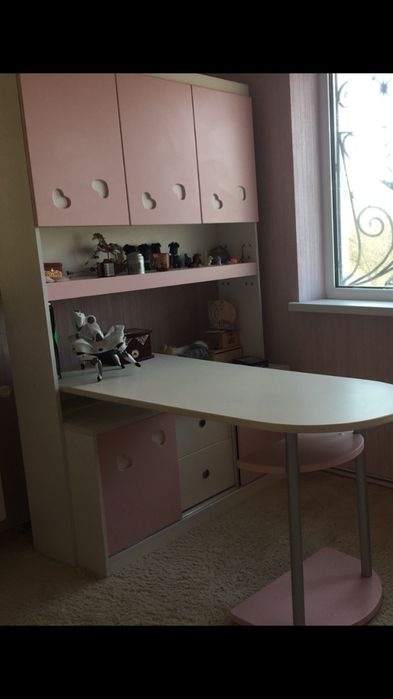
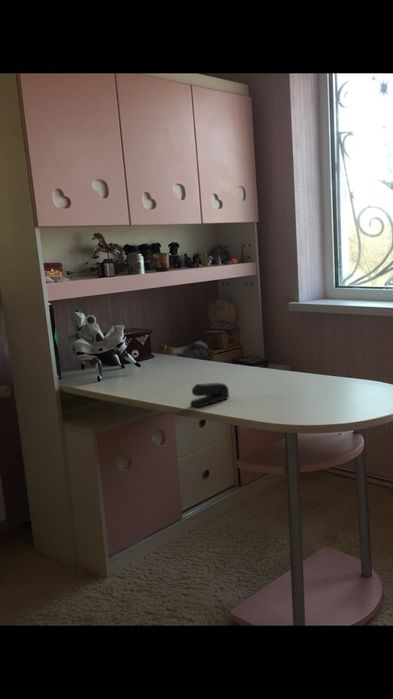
+ stapler [189,382,230,409]
